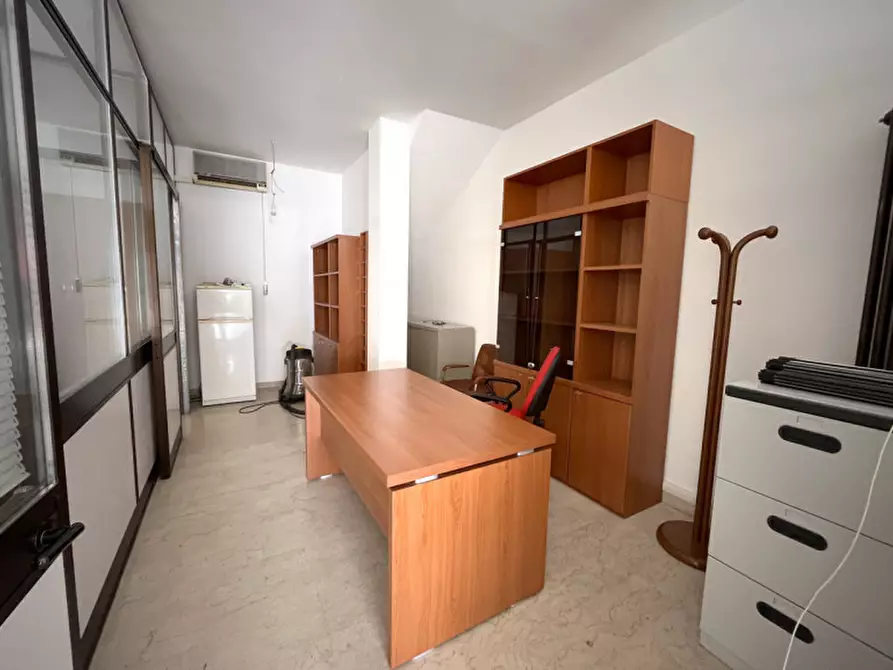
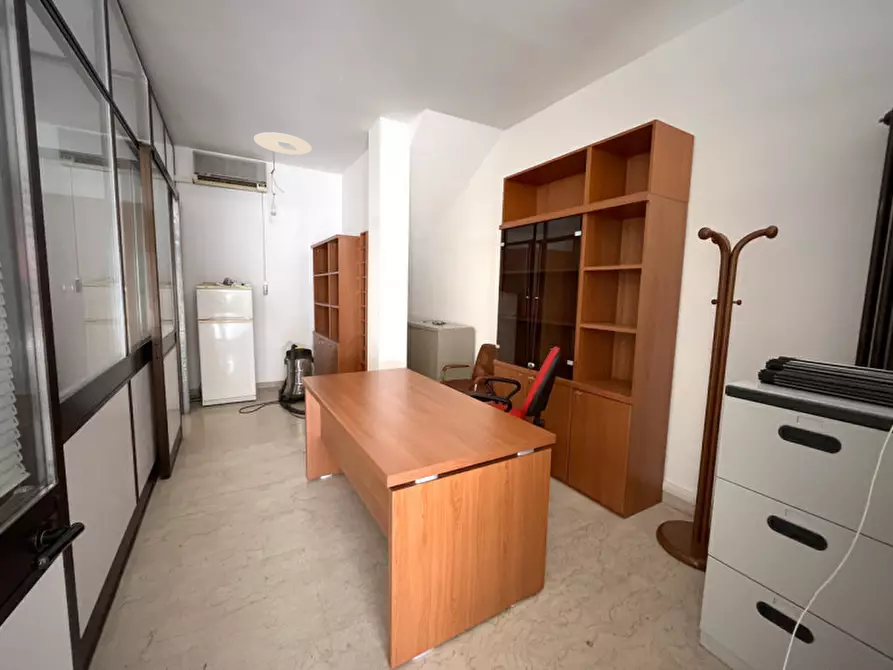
+ ceiling light [253,131,313,156]
